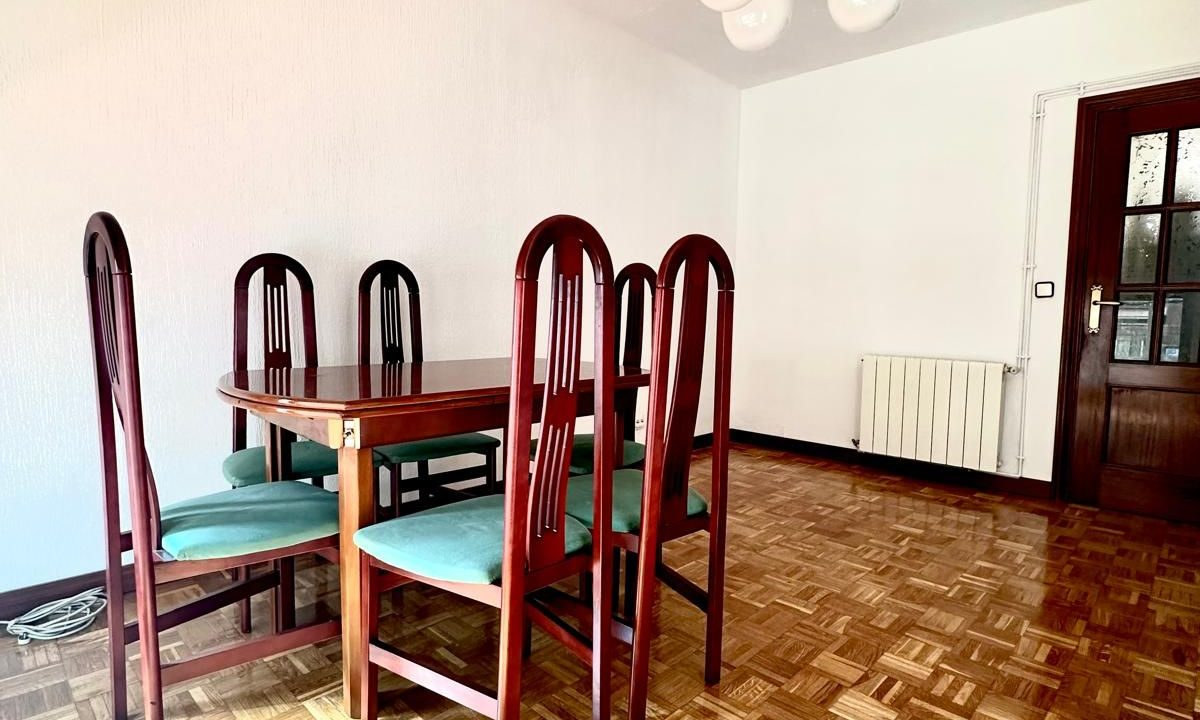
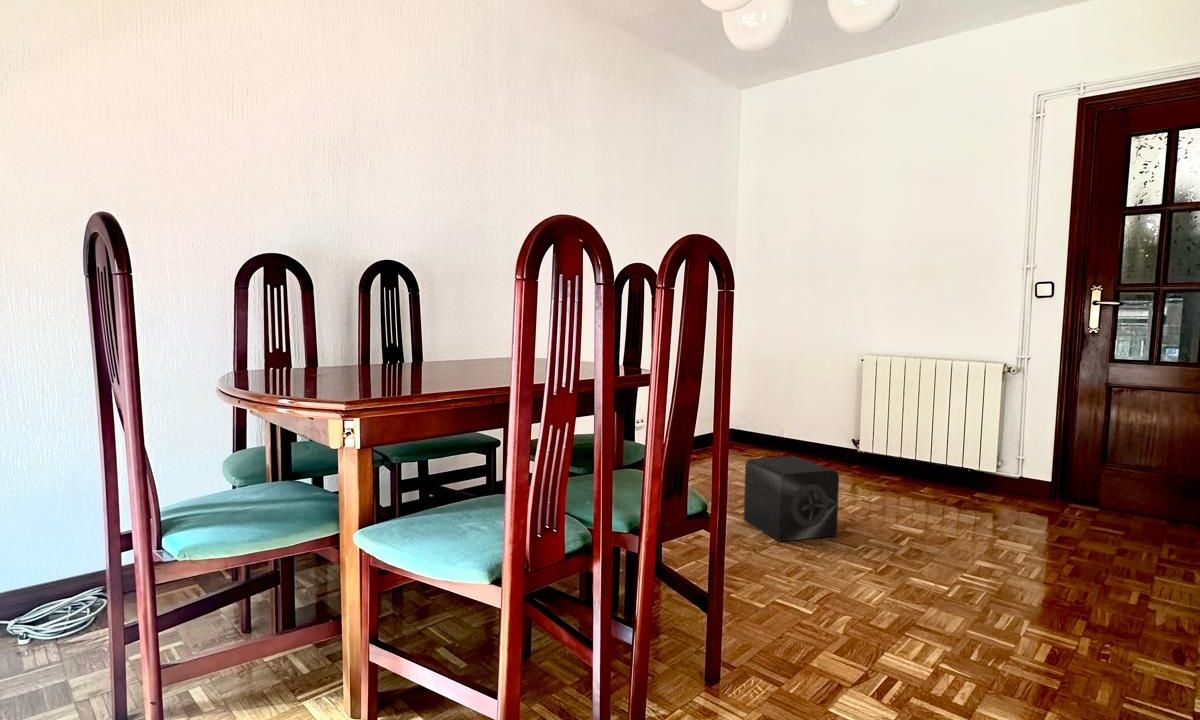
+ speaker [743,455,840,543]
